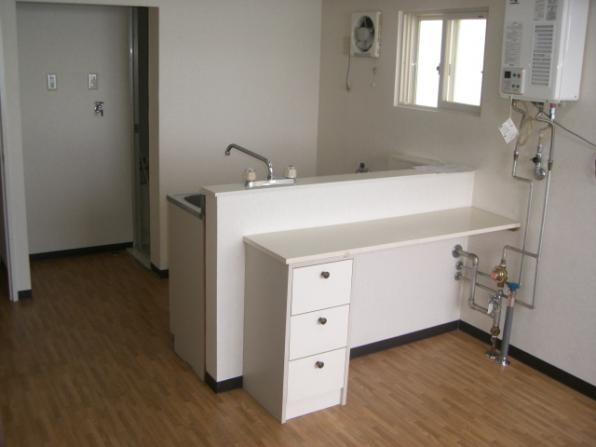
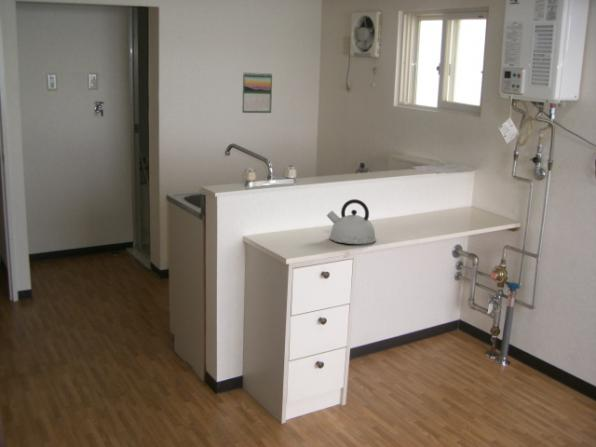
+ kettle [326,198,377,245]
+ calendar [241,71,273,114]
